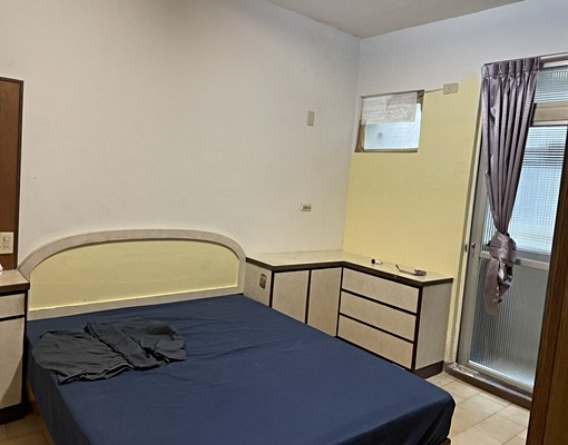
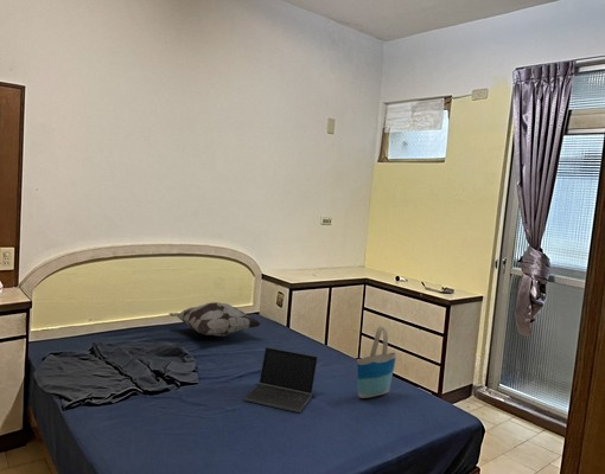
+ decorative pillow [168,301,262,338]
+ laptop computer [243,346,319,414]
+ tote bag [356,326,397,399]
